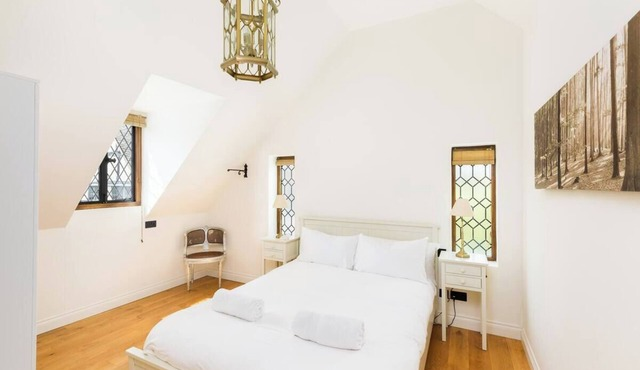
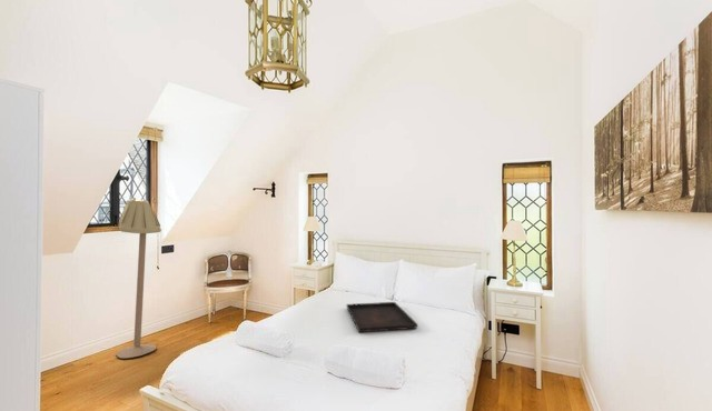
+ floor lamp [115,197,162,360]
+ serving tray [345,301,418,333]
